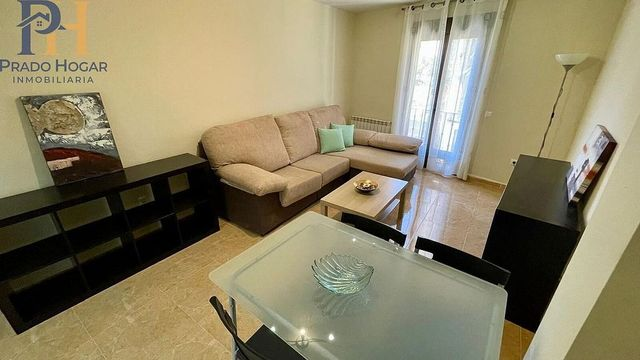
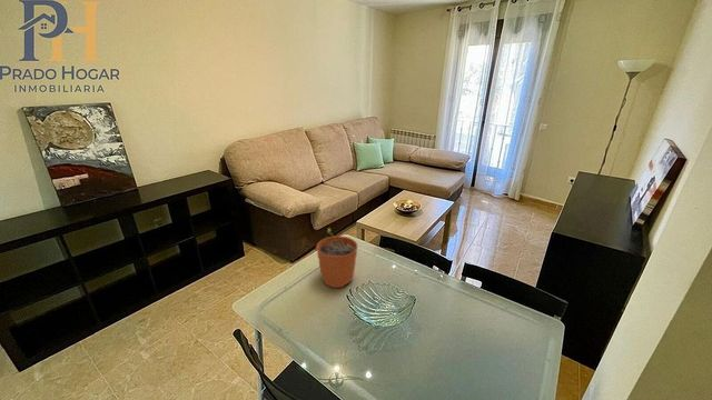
+ plant pot [316,227,358,289]
